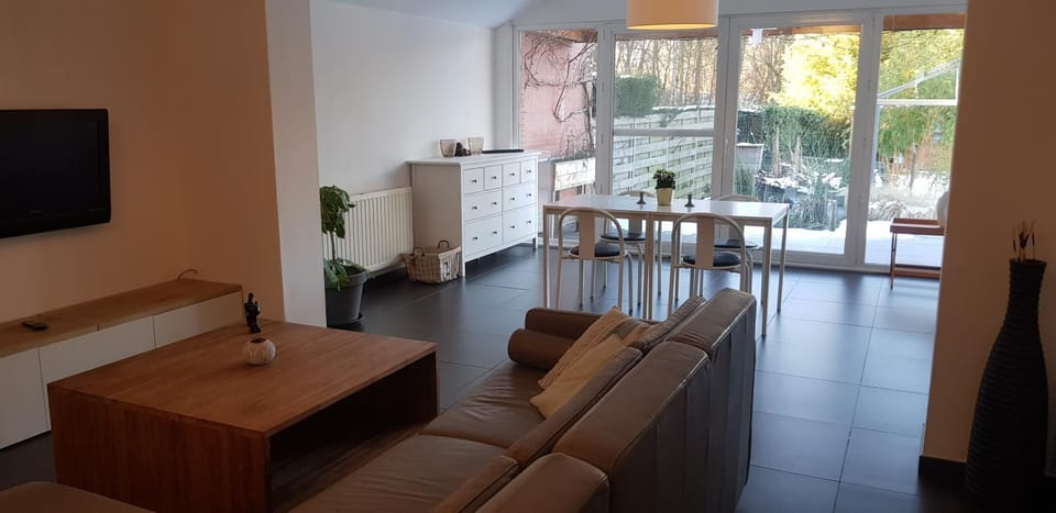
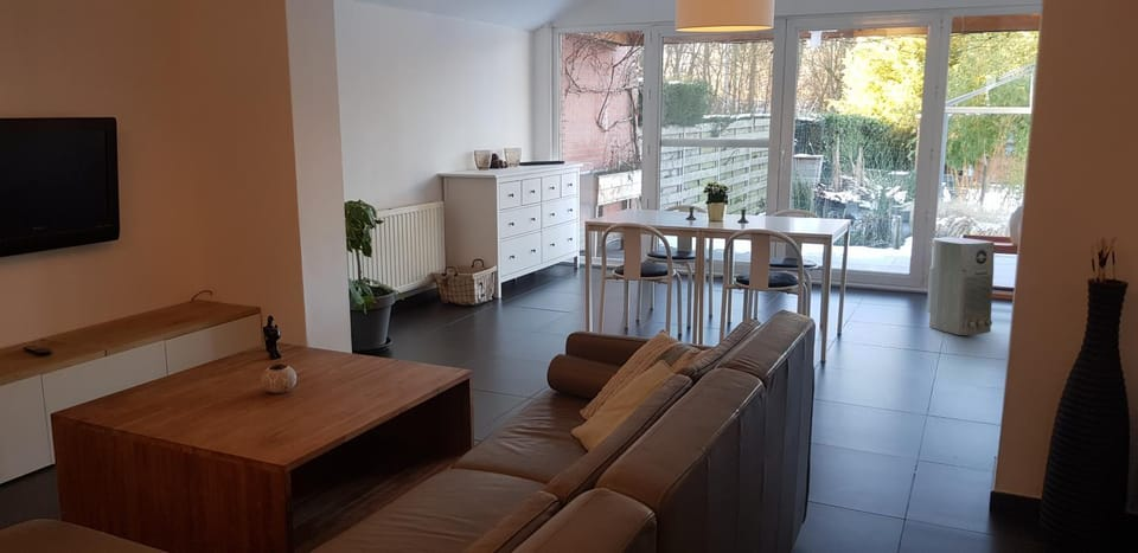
+ air purifier [926,237,996,336]
